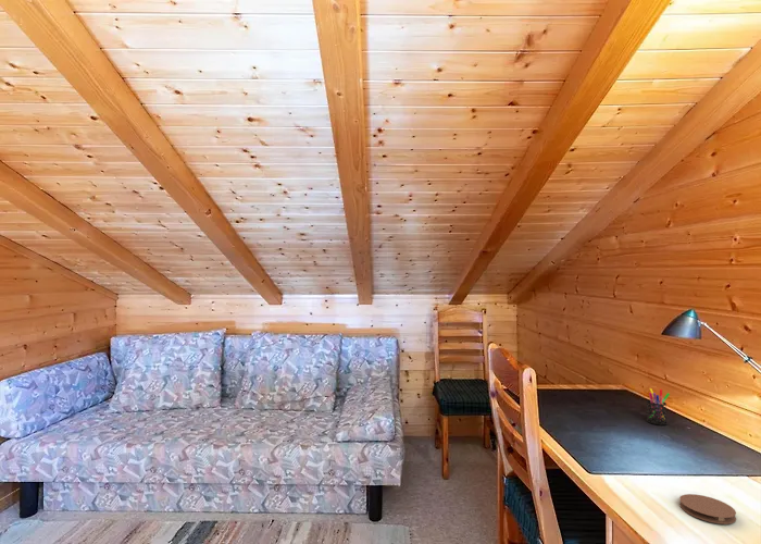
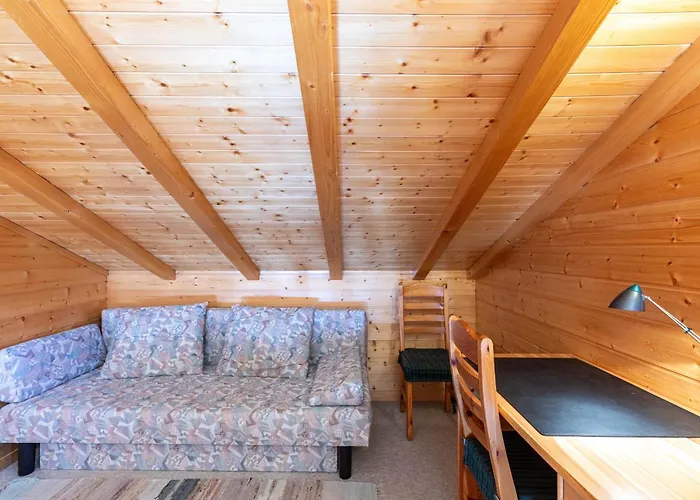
- coaster [678,493,737,526]
- pen holder [646,387,671,426]
